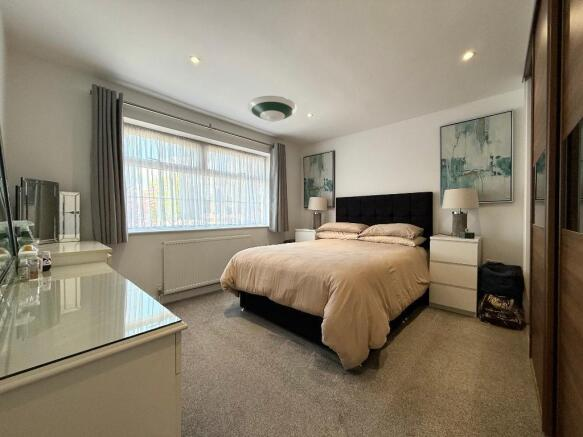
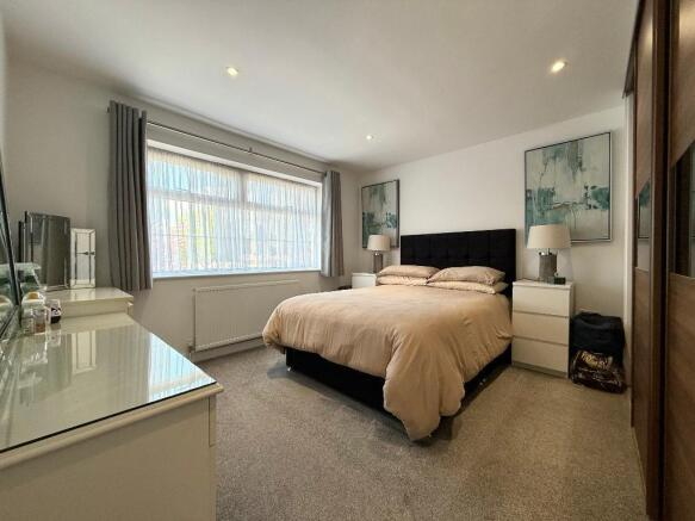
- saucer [247,95,298,123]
